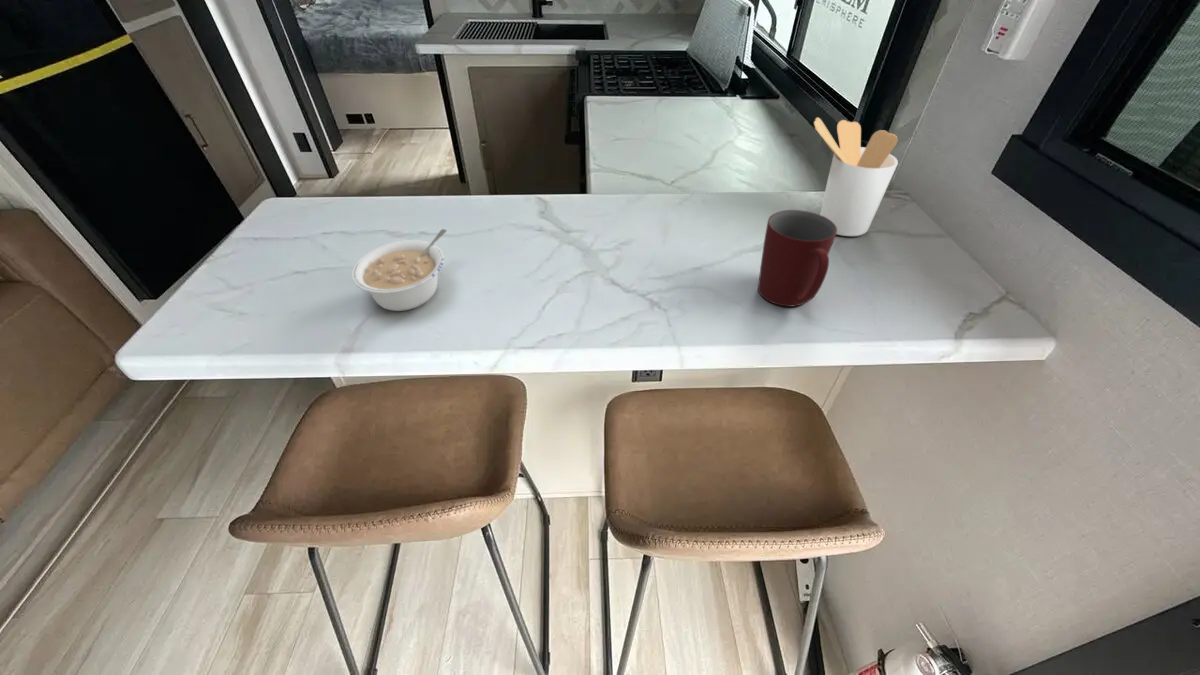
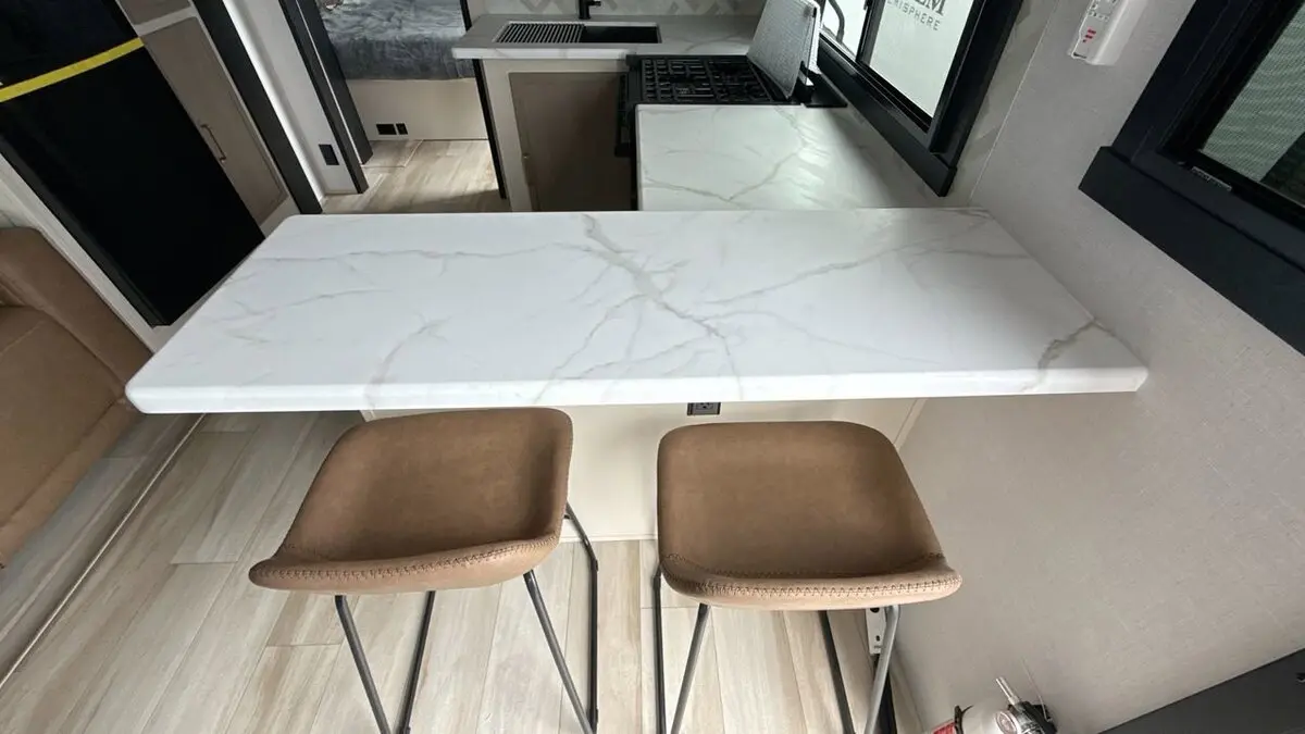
- mug [757,209,837,308]
- utensil holder [813,116,899,237]
- legume [351,228,448,312]
